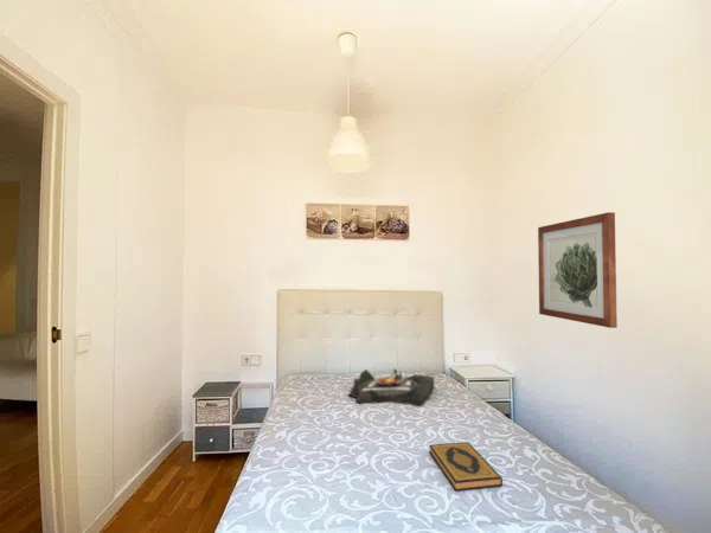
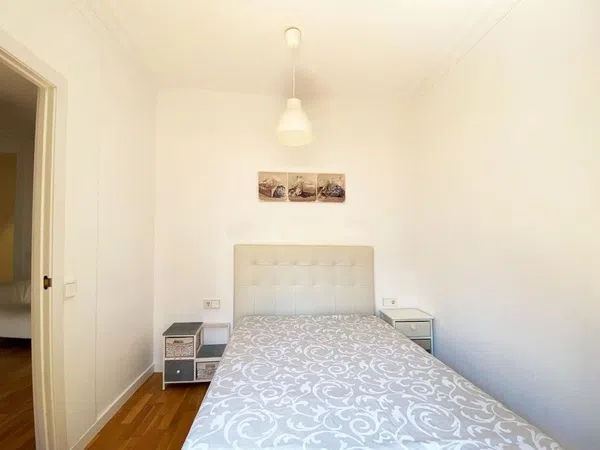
- wall art [537,211,619,329]
- hardback book [428,441,504,493]
- serving tray [347,367,435,407]
